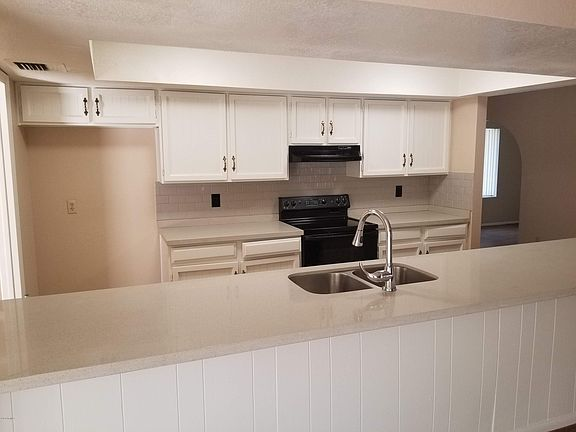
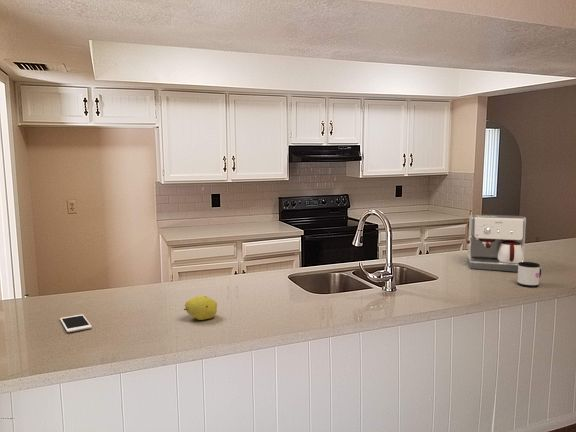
+ fruit [183,295,218,321]
+ coffee maker [466,213,527,273]
+ mug [516,261,542,288]
+ cell phone [59,314,93,333]
